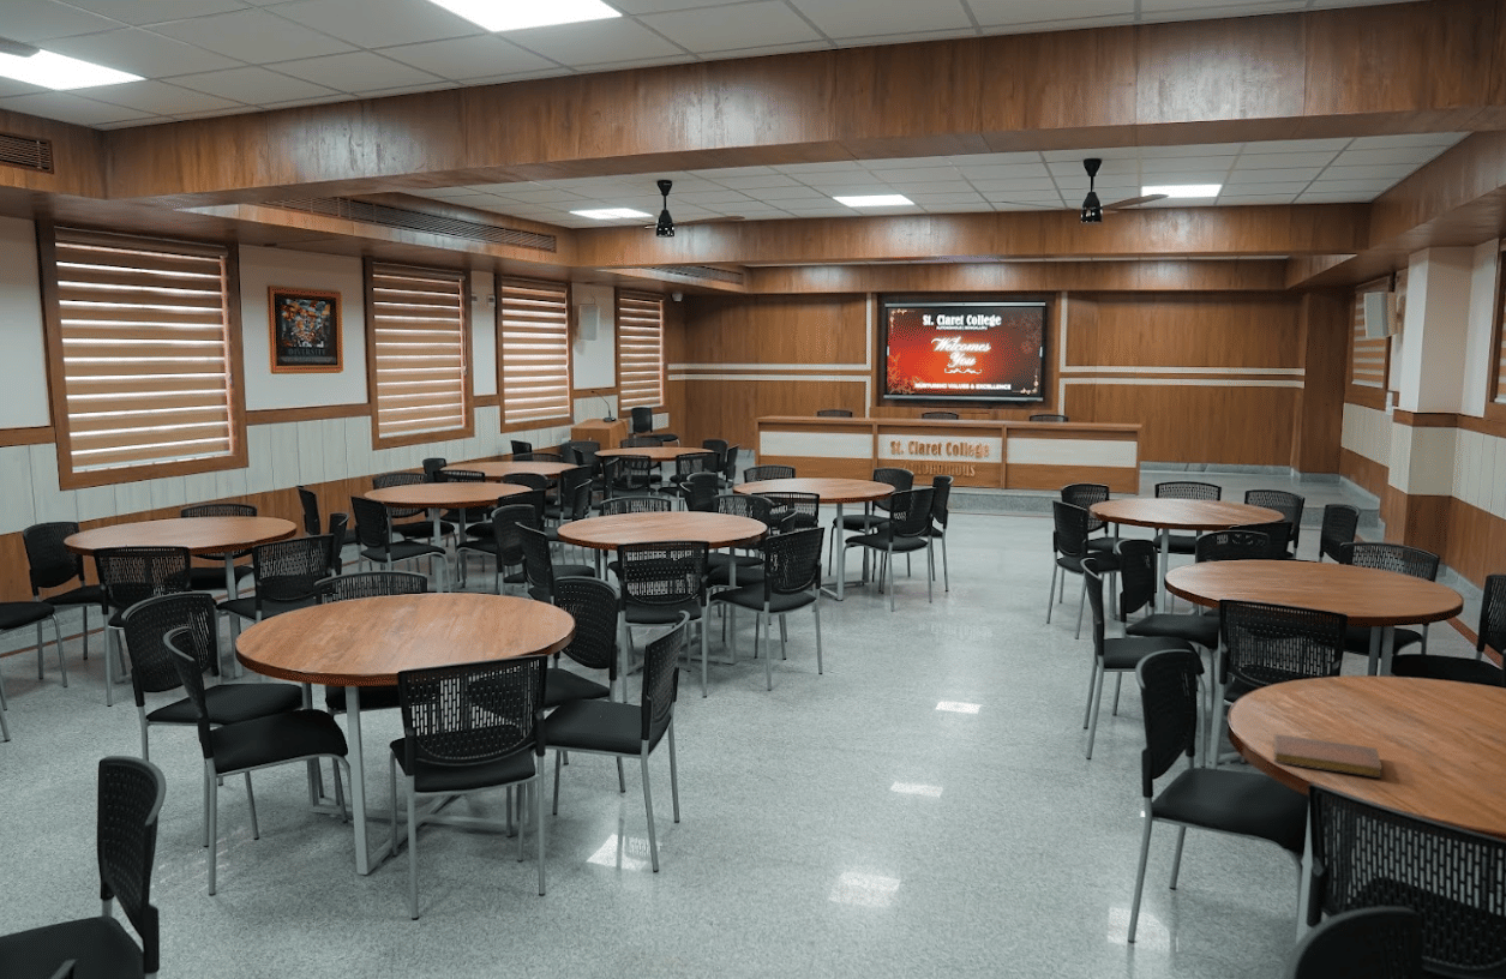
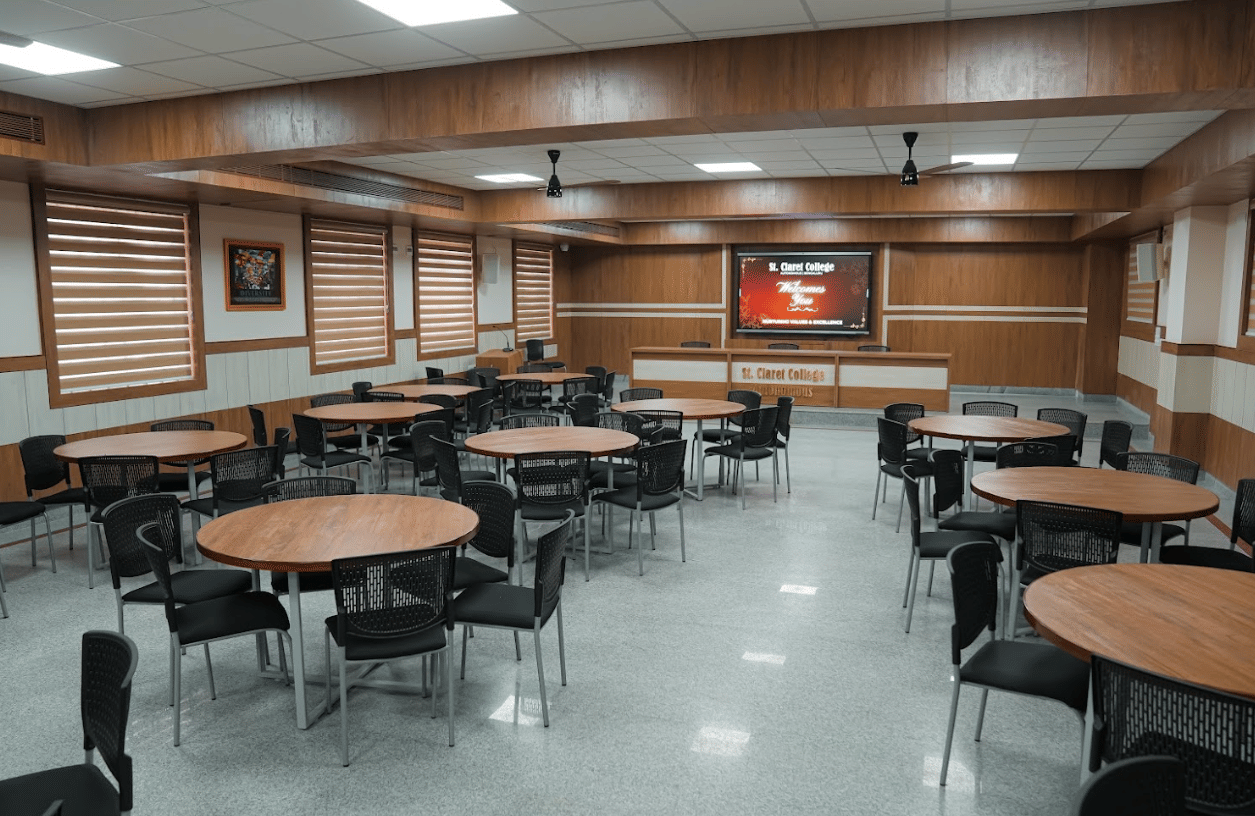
- notebook [1273,733,1382,779]
